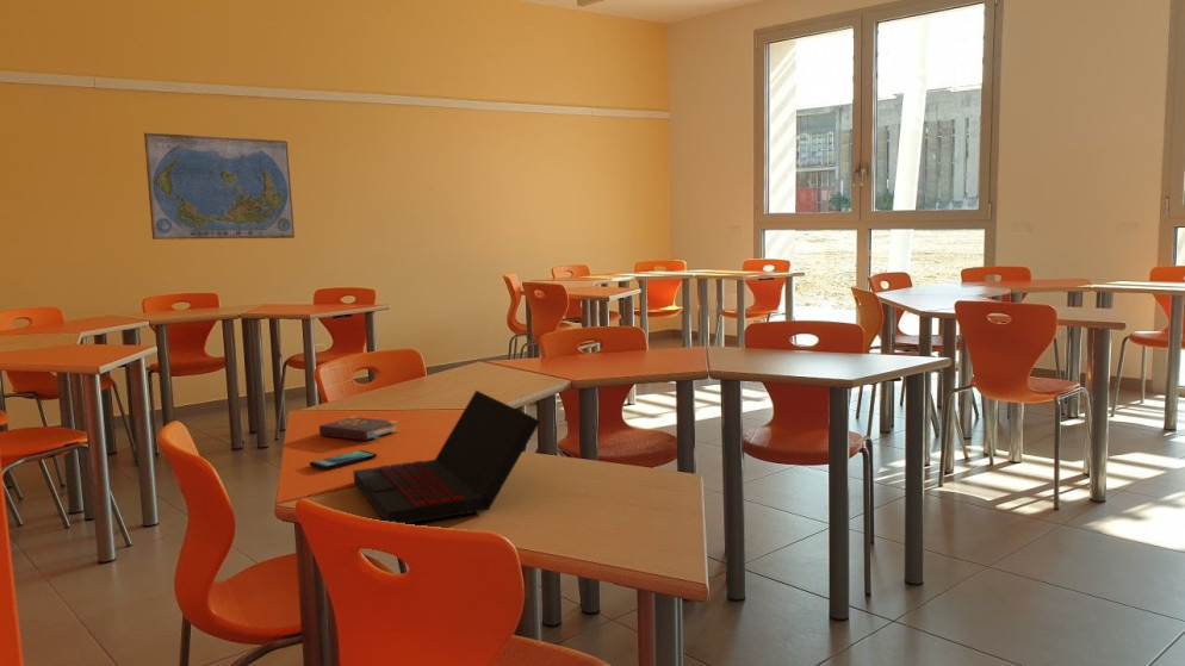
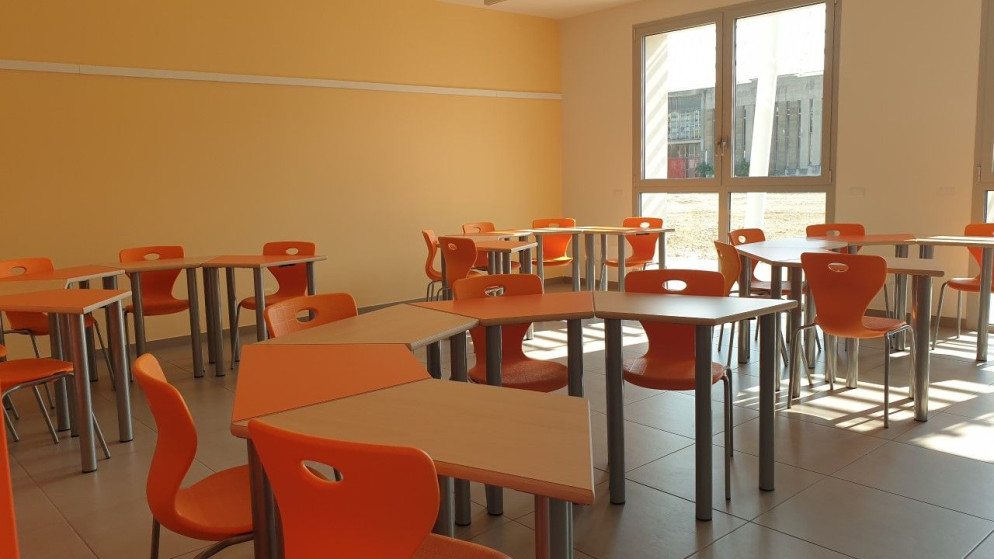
- smartphone [309,449,378,471]
- world map [143,132,296,241]
- book [318,415,399,442]
- laptop [352,390,541,524]
